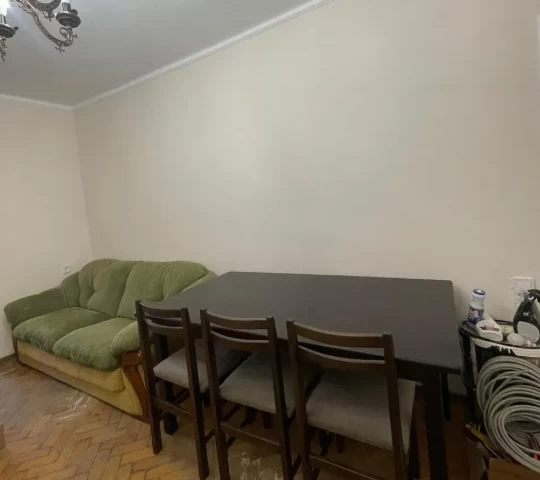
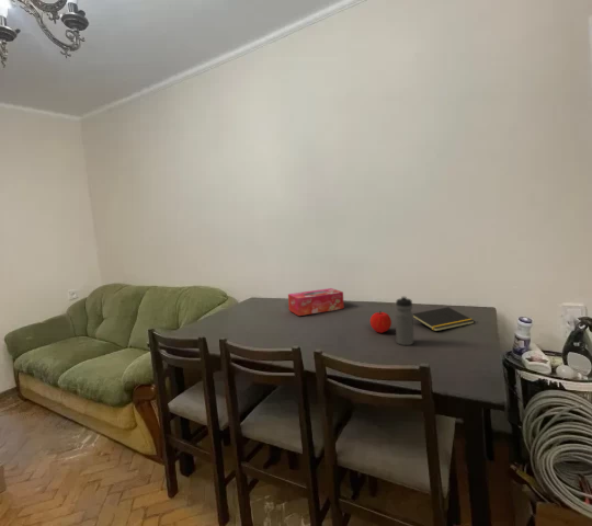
+ tissue box [287,287,345,317]
+ notepad [412,306,476,332]
+ fruit [369,310,392,334]
+ water bottle [395,295,414,346]
